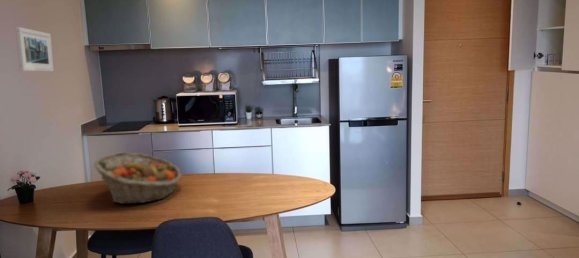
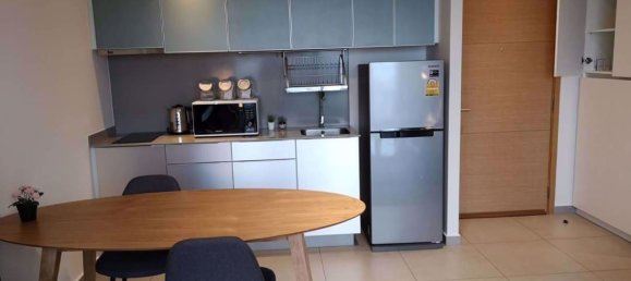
- fruit basket [93,151,183,205]
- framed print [15,26,55,73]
